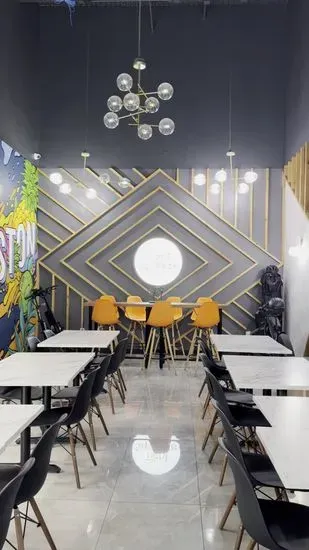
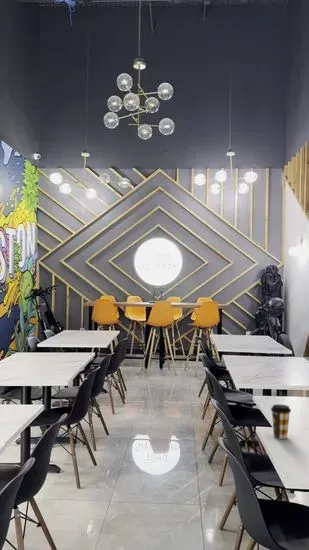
+ coffee cup [270,403,292,440]
